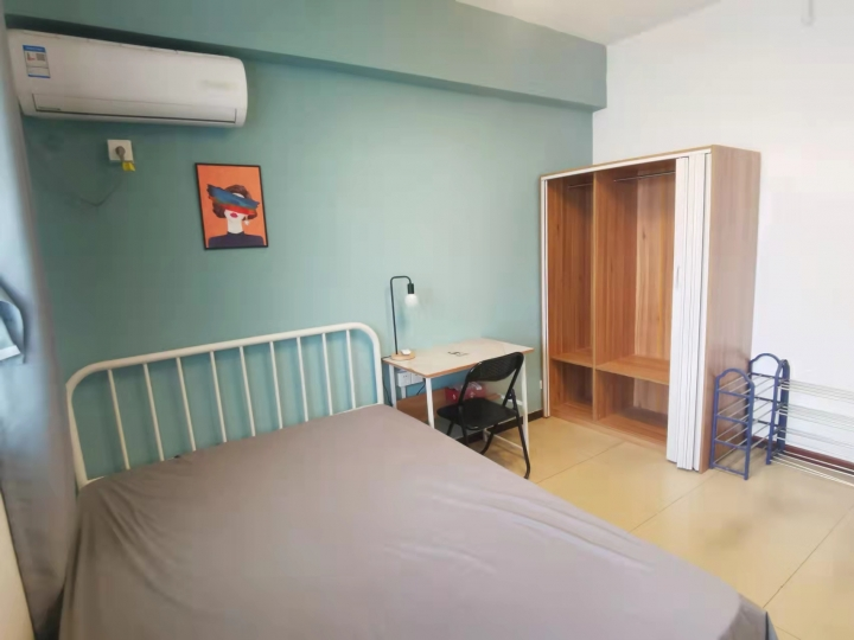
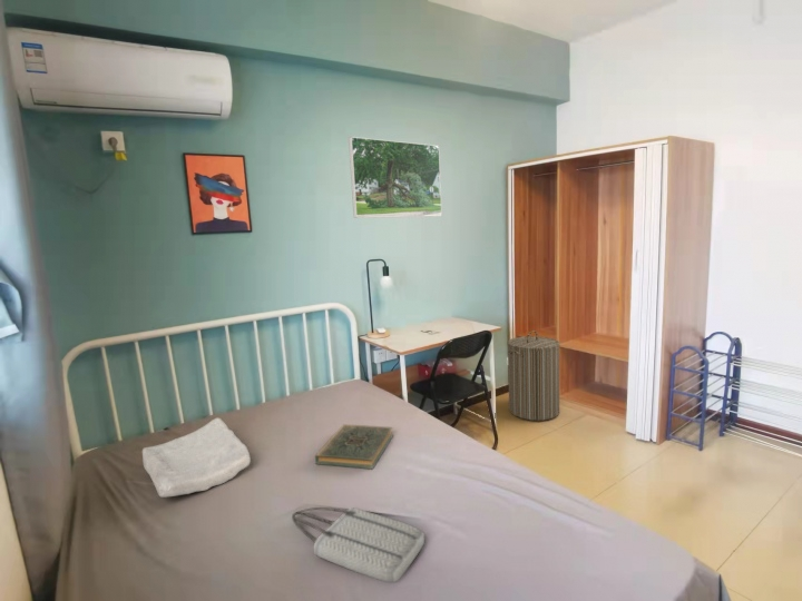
+ laundry hamper [507,329,560,422]
+ book [314,423,394,470]
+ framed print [348,136,443,219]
+ soap bar [141,417,252,499]
+ tote bag [291,506,426,583]
